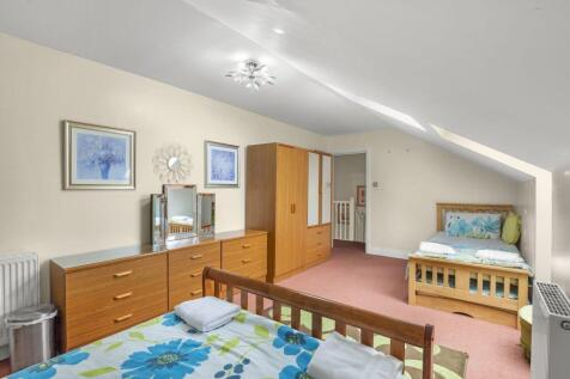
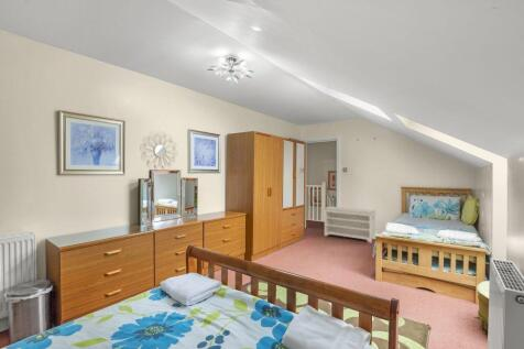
+ bench [321,205,379,243]
